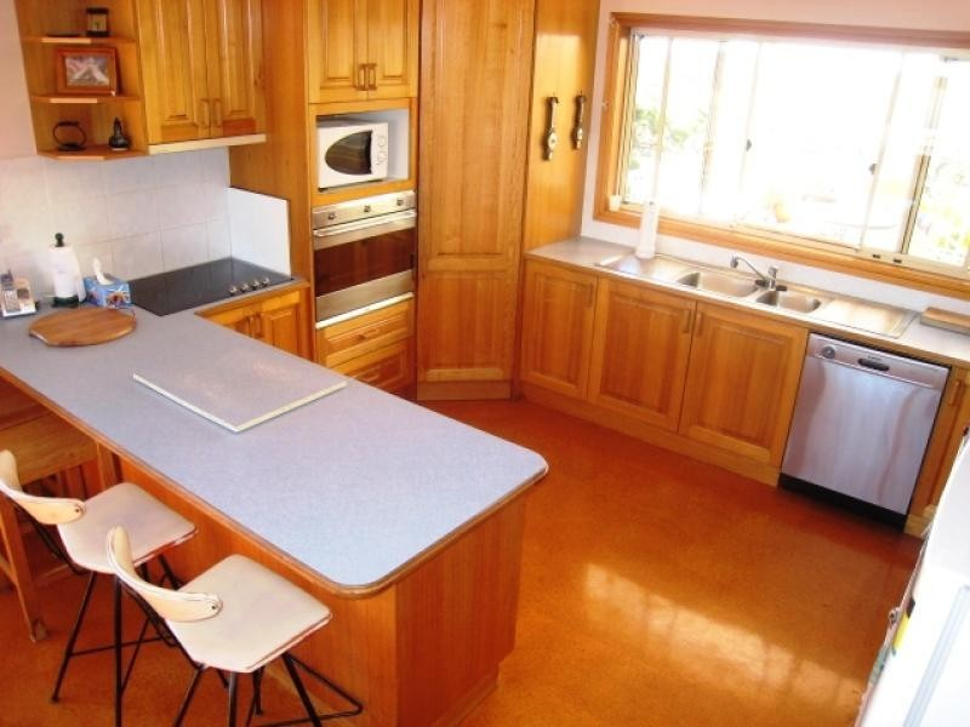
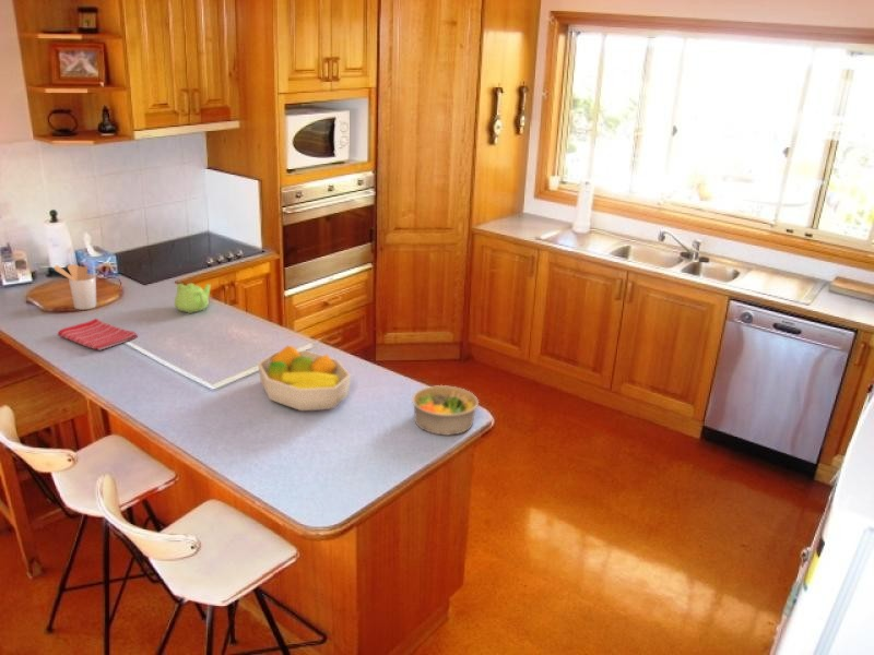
+ utensil holder [54,264,98,311]
+ bowl [411,384,480,436]
+ dish towel [57,318,139,352]
+ teapot [174,282,212,314]
+ fruit bowl [257,345,352,412]
